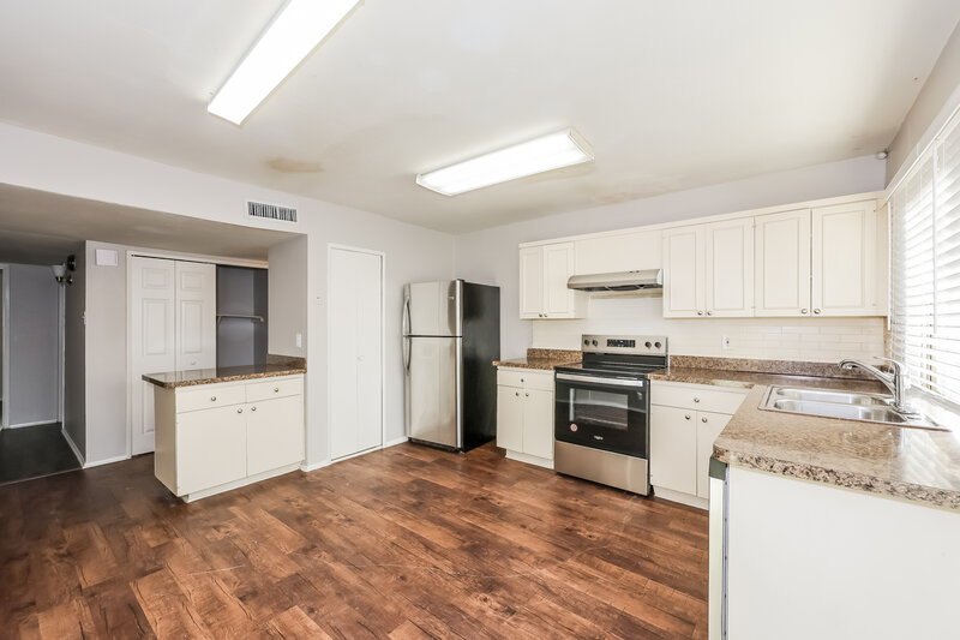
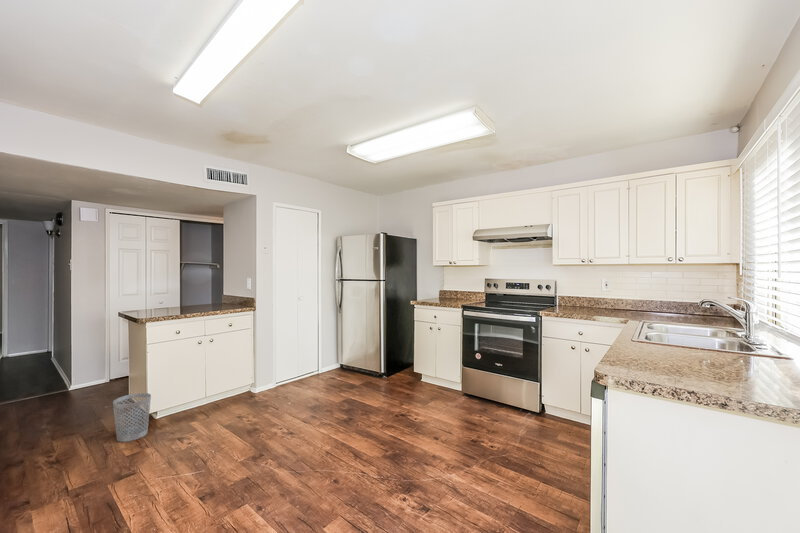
+ wastebasket [112,392,152,443]
